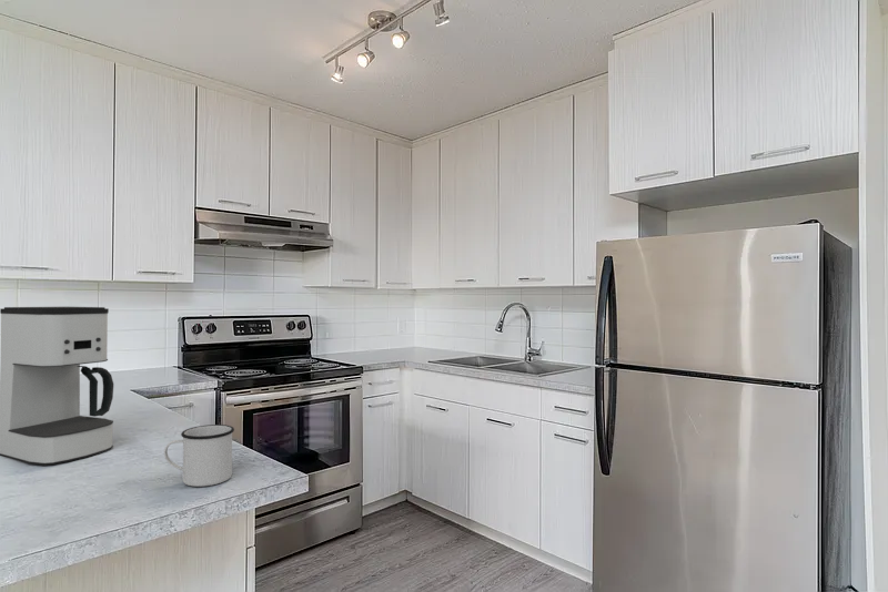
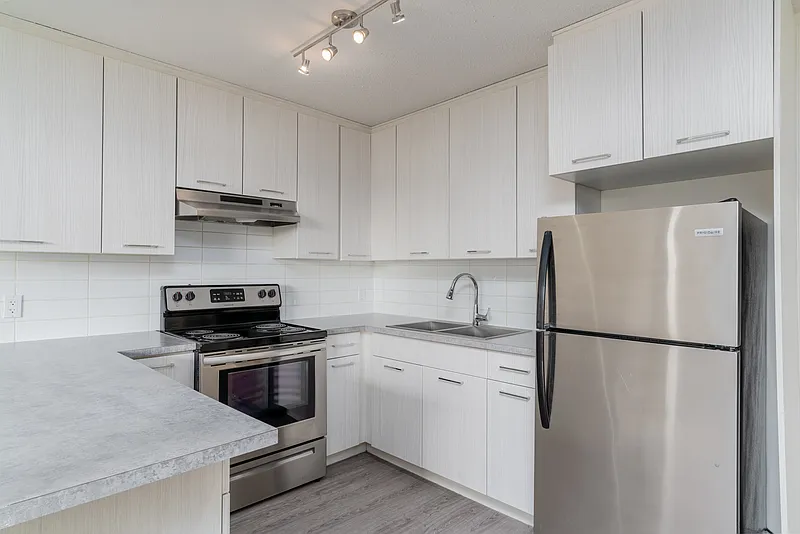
- coffee maker [0,306,114,467]
- mug [163,423,235,488]
